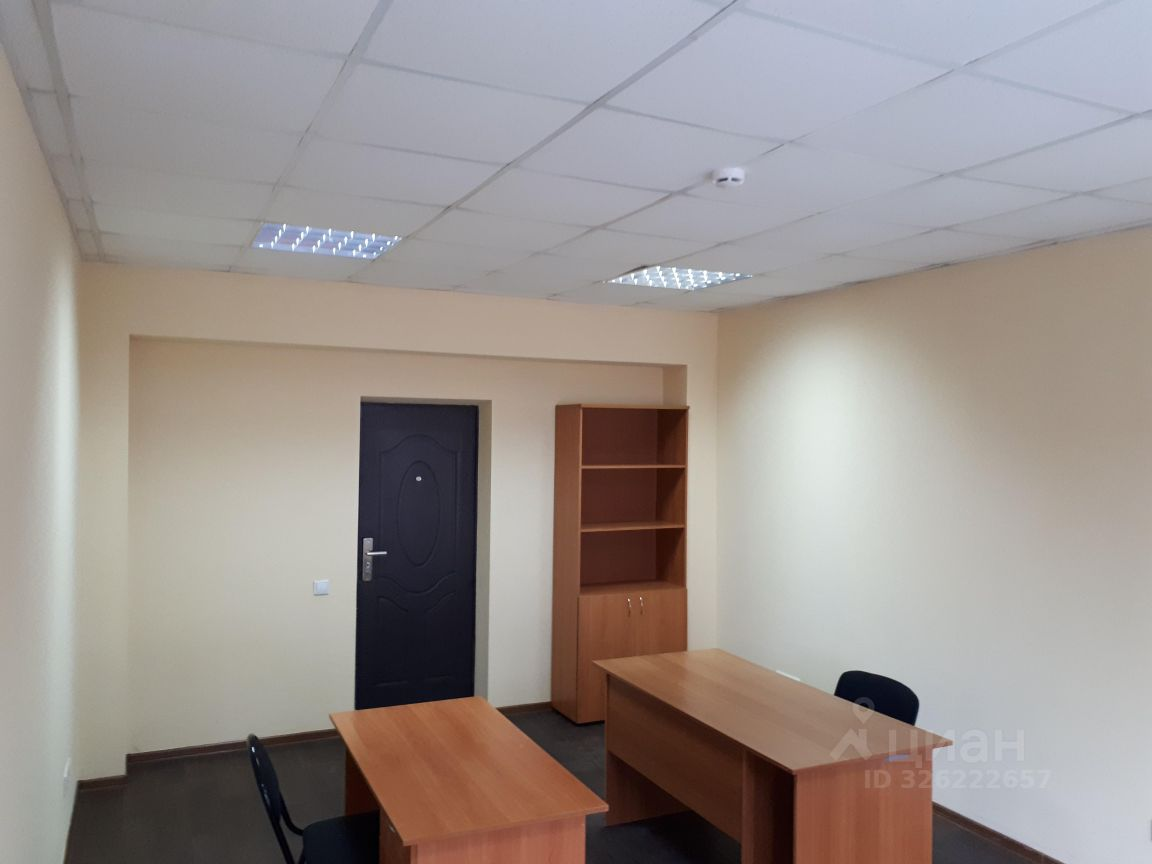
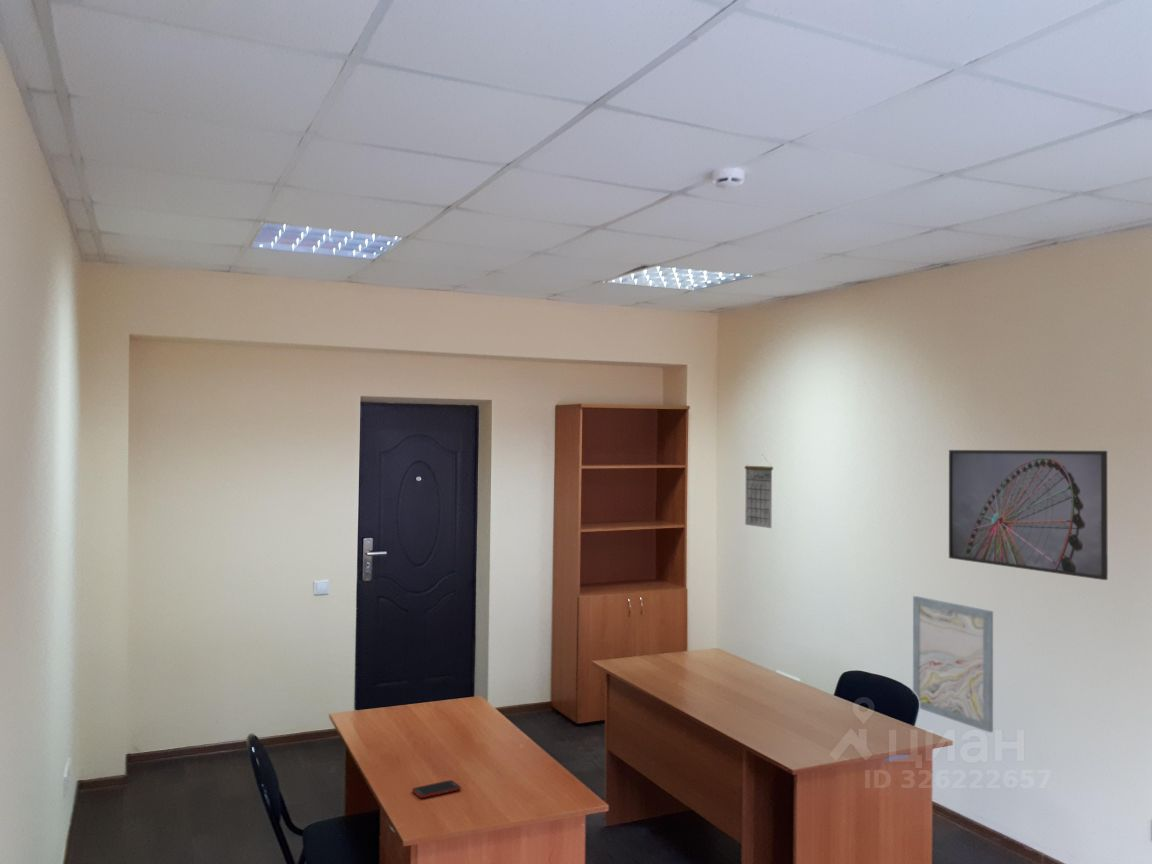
+ cell phone [411,779,462,799]
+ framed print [948,449,1109,581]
+ wall art [912,595,994,733]
+ calendar [744,455,774,529]
